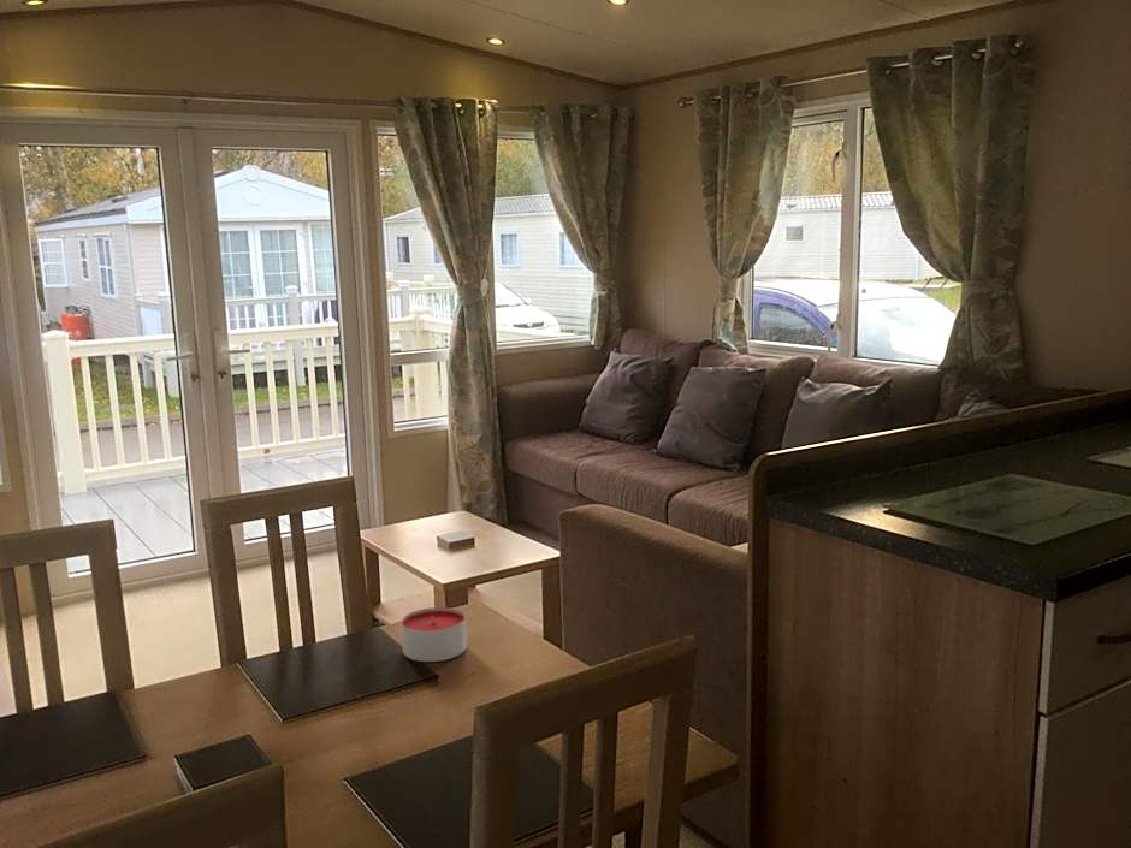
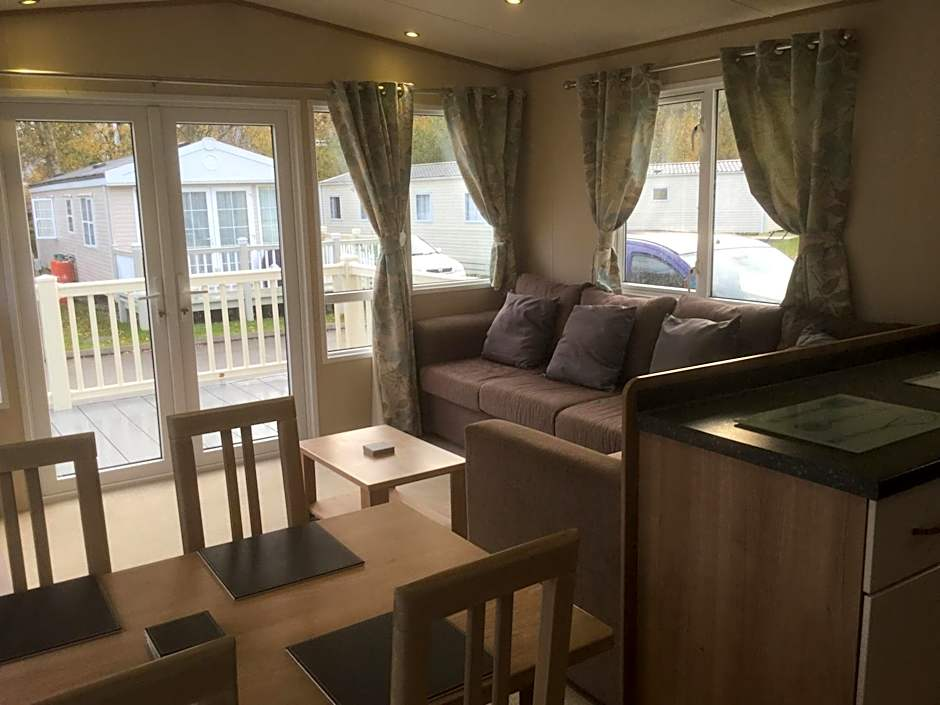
- candle [401,606,468,663]
